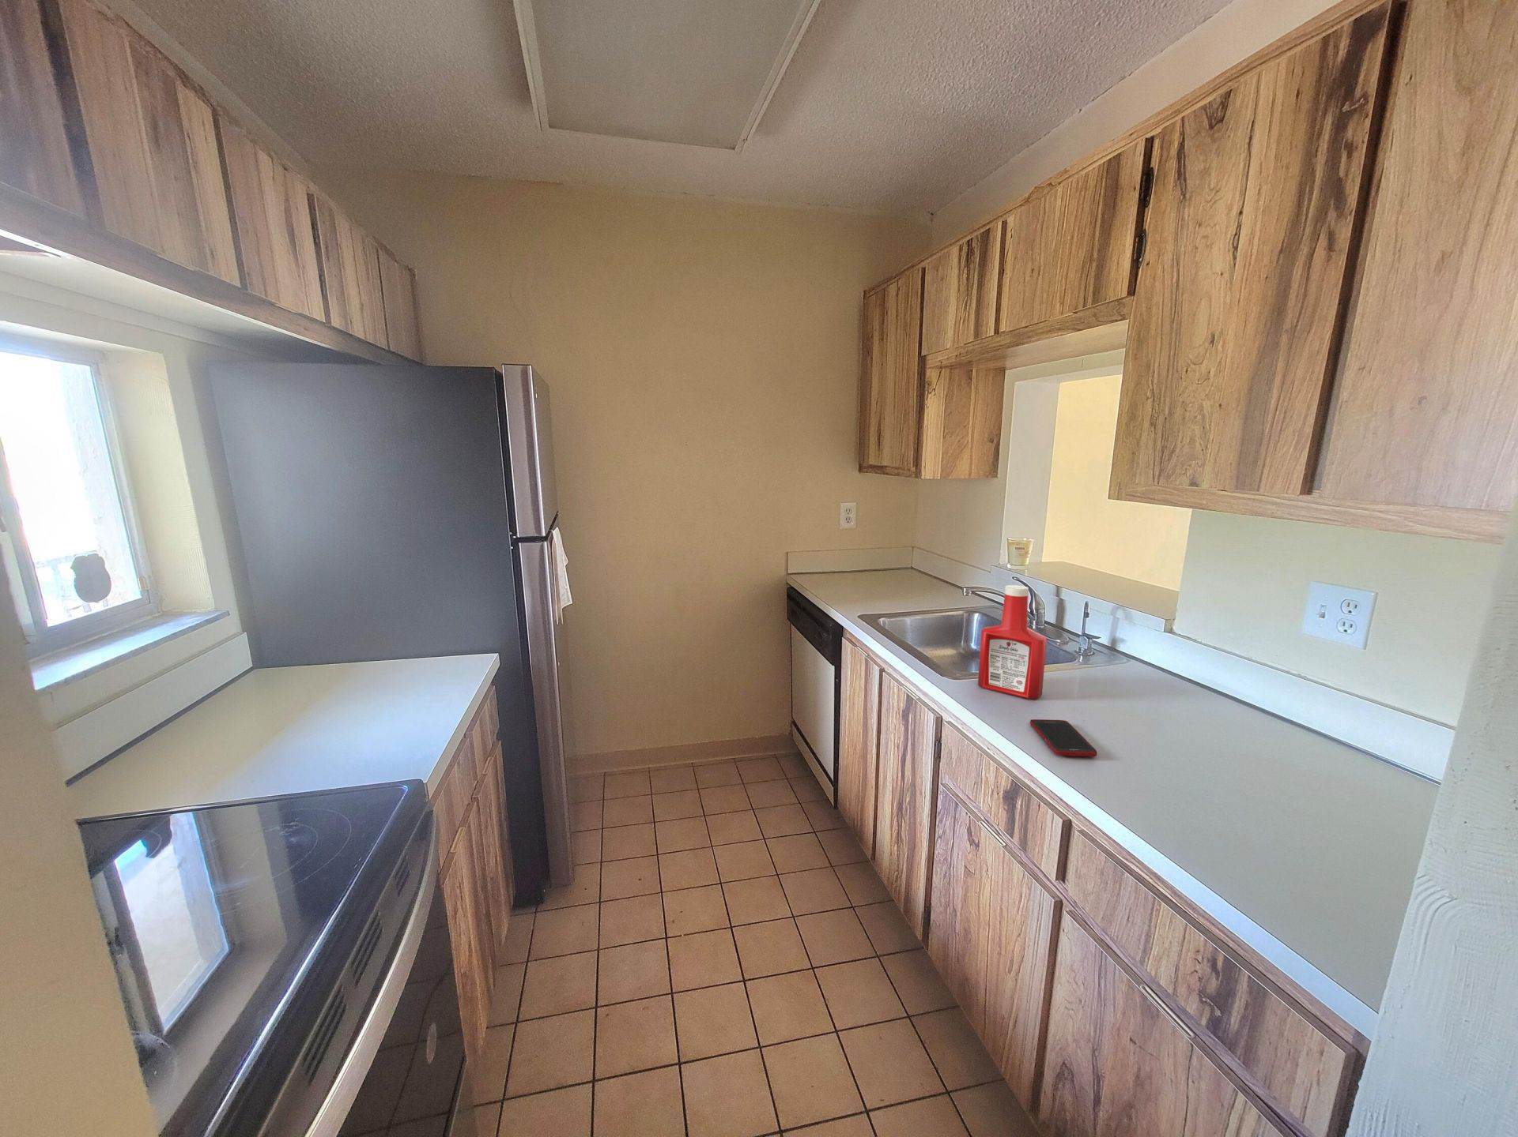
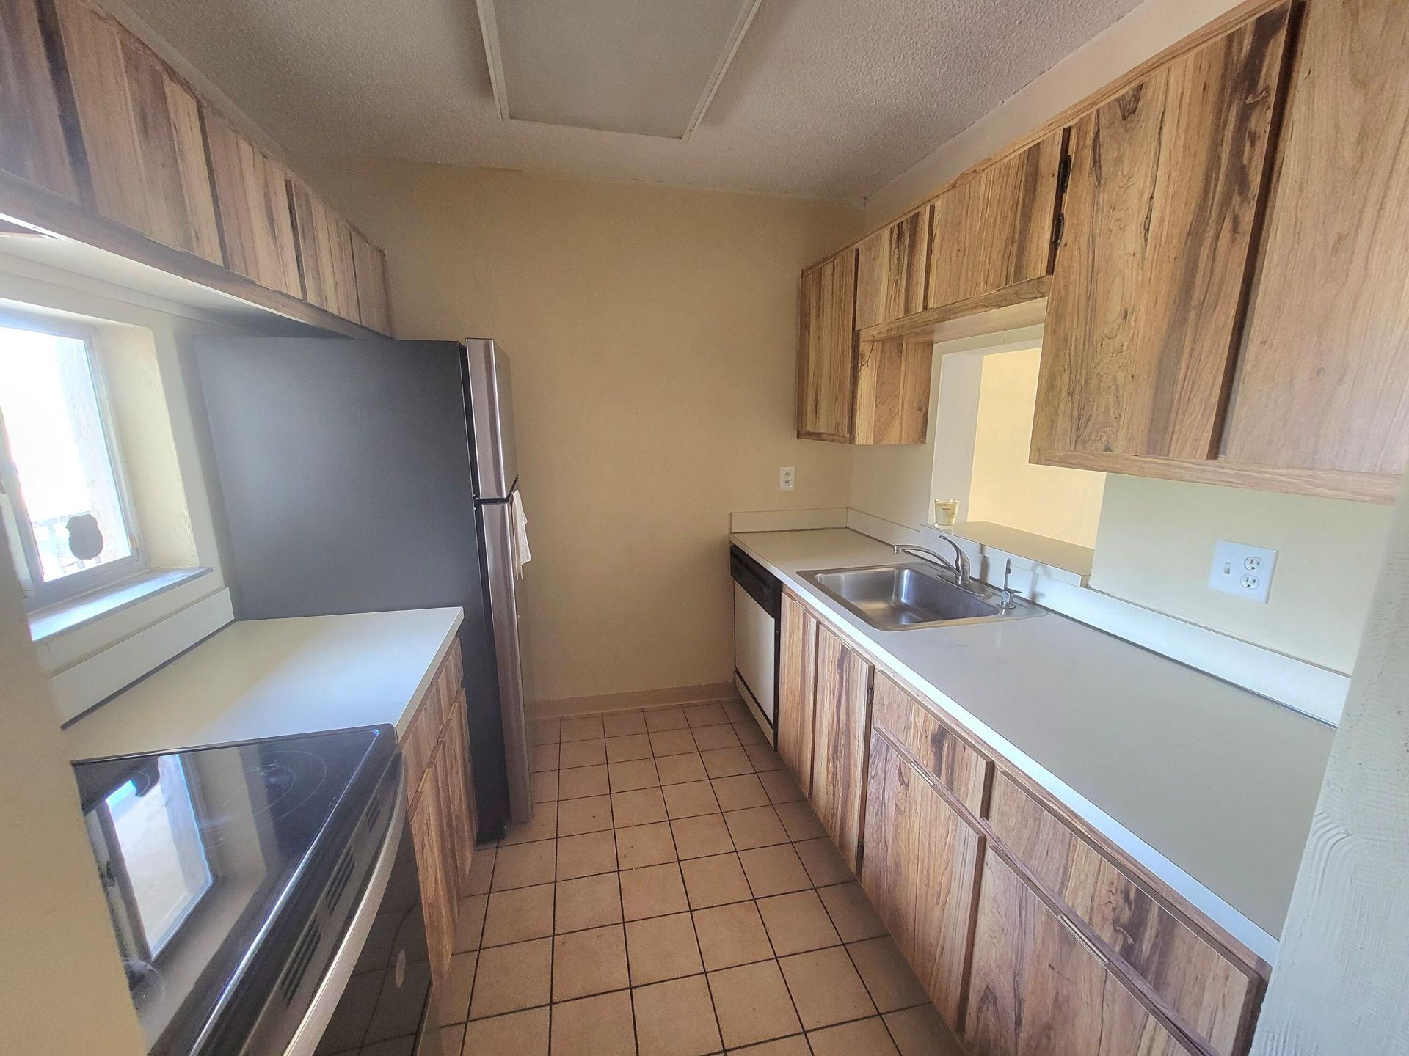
- cell phone [1029,719,1097,757]
- soap bottle [978,584,1047,700]
